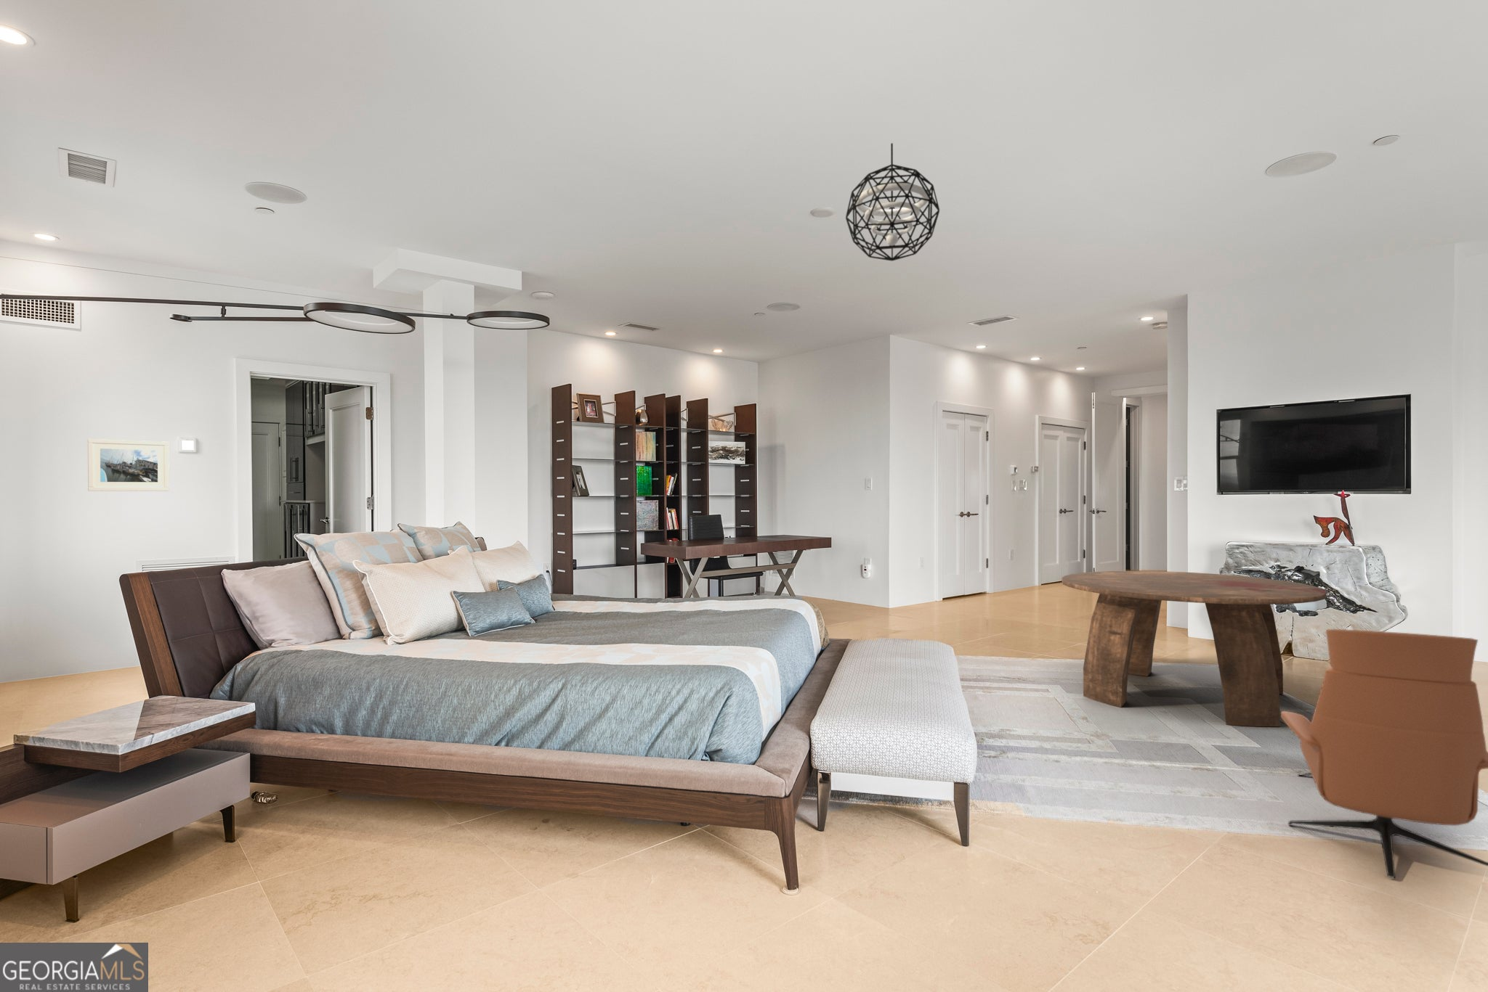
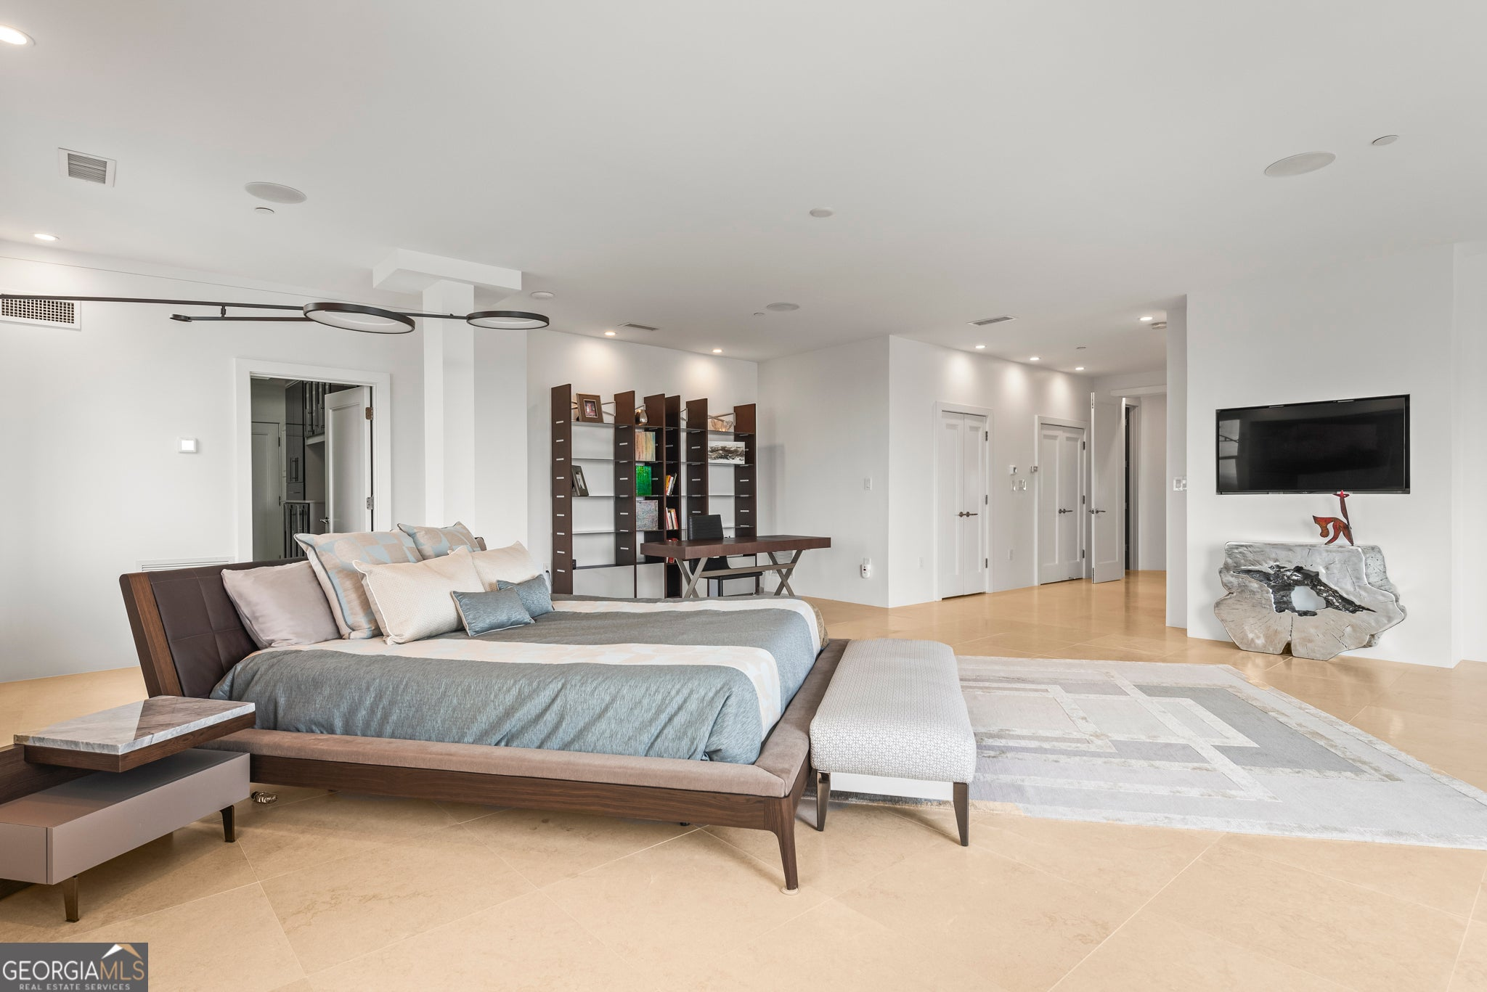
- coffee table [1061,570,1327,727]
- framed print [88,438,170,492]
- armchair [1280,629,1488,879]
- pendant light [845,142,941,262]
